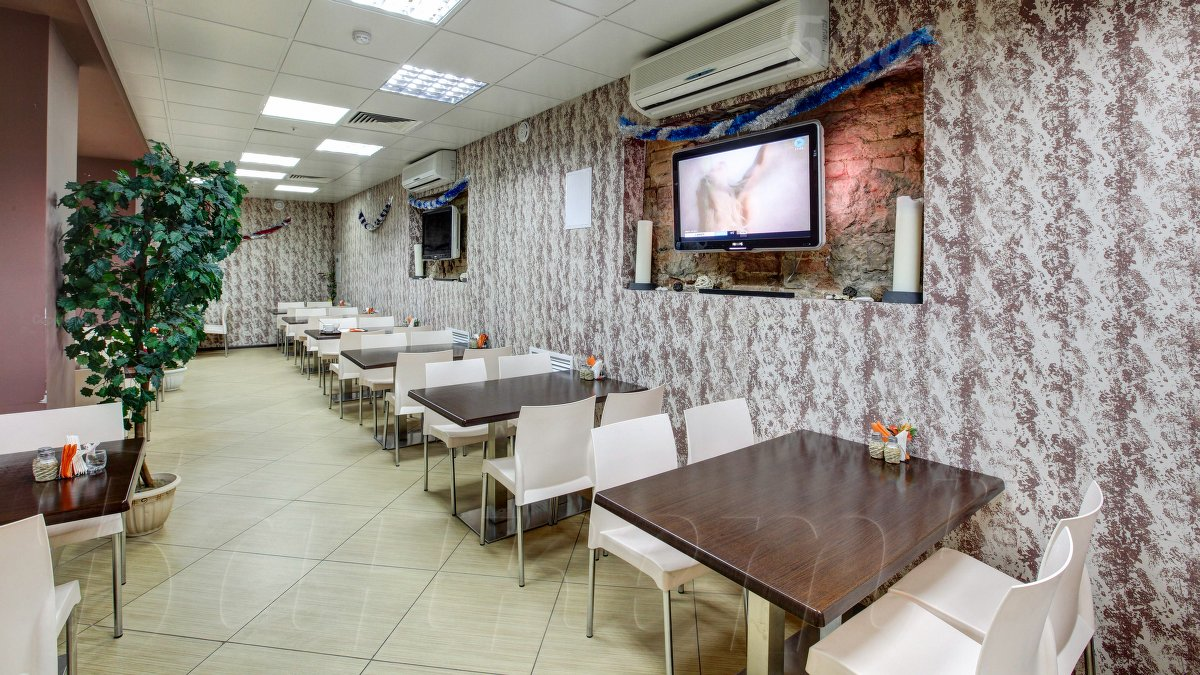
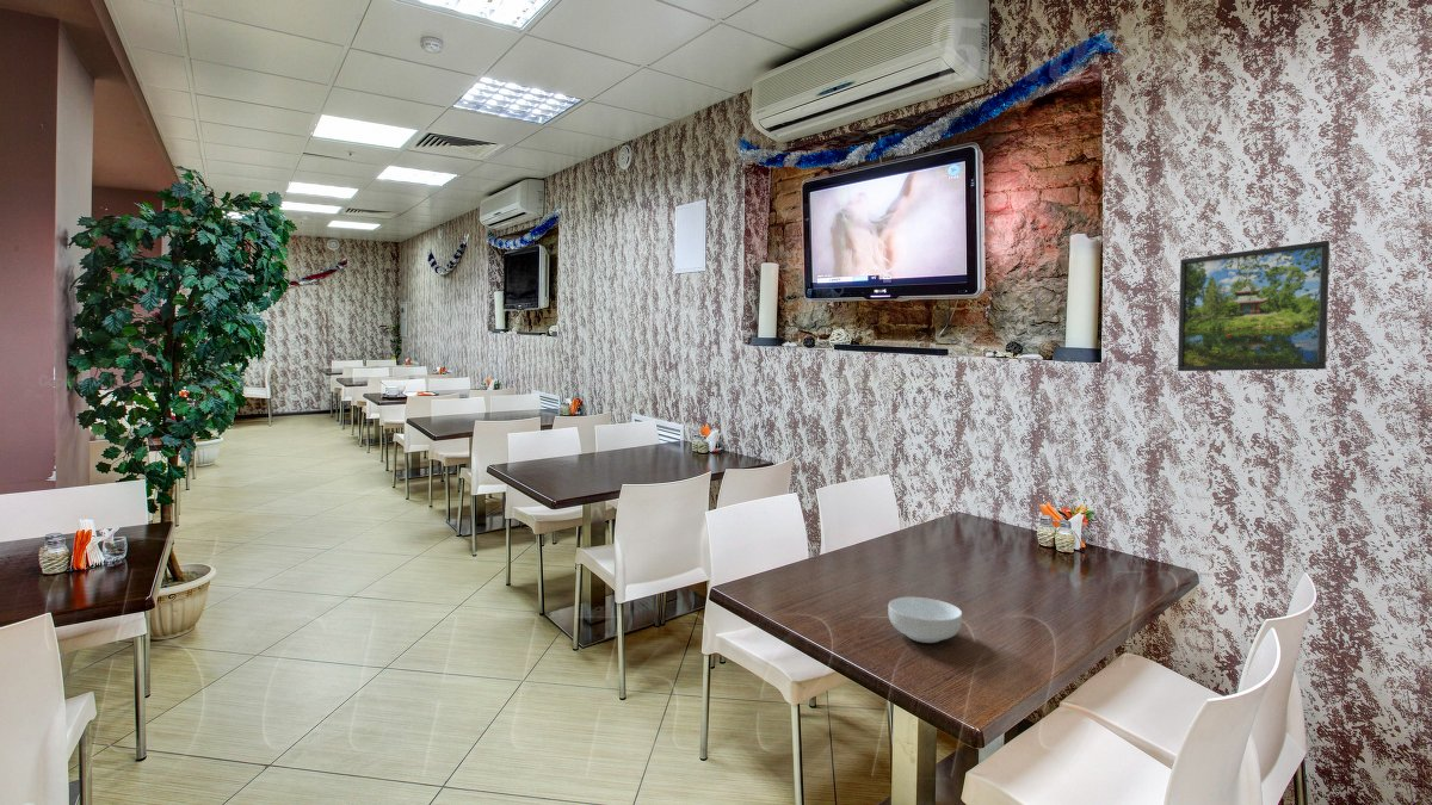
+ cereal bowl [887,596,963,644]
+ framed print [1177,240,1331,372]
